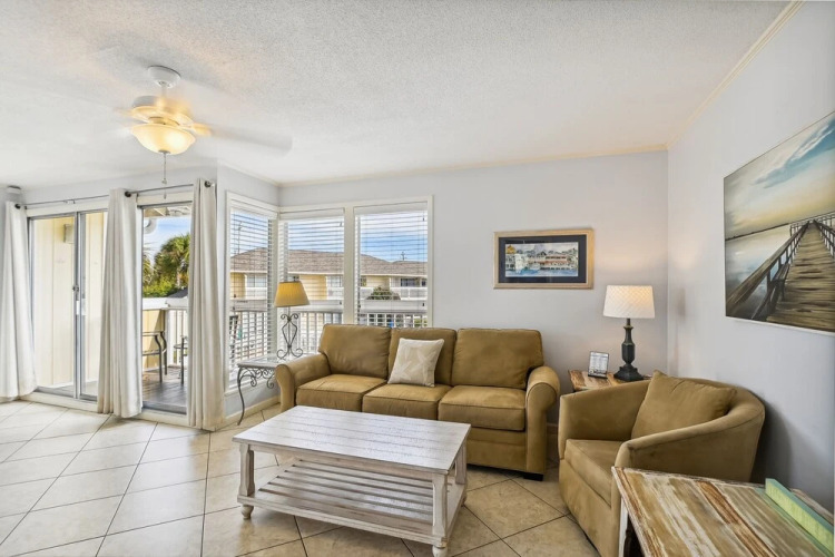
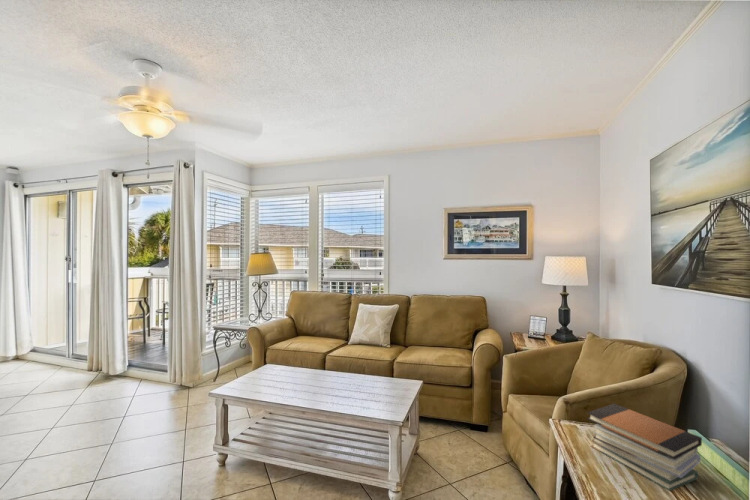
+ book stack [586,403,703,492]
